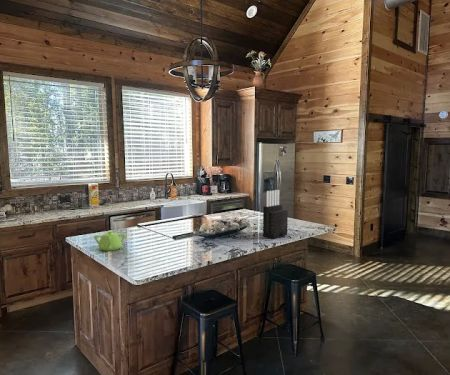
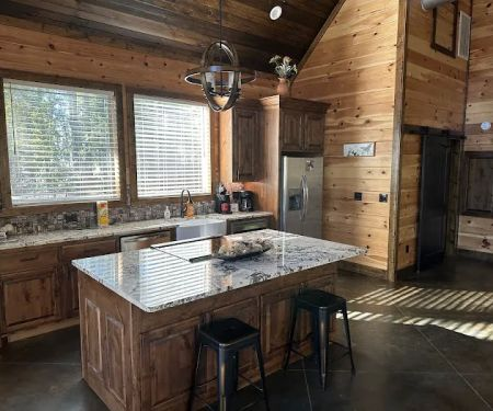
- teapot [93,230,127,252]
- knife block [262,189,289,239]
